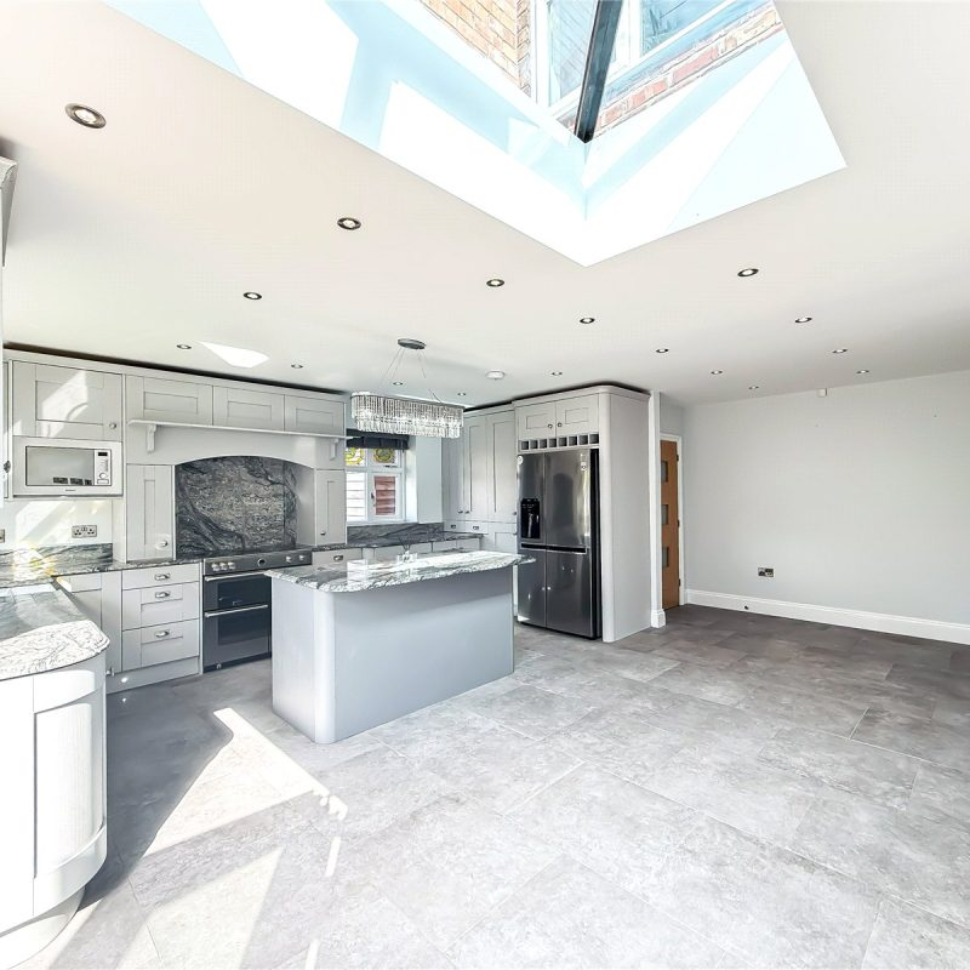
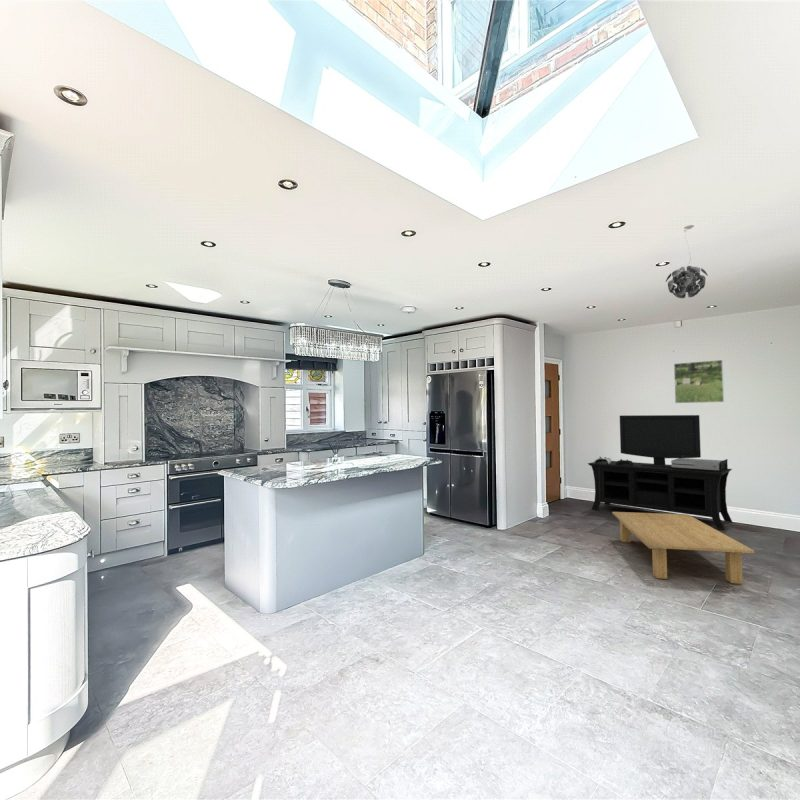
+ coffee table [611,511,755,585]
+ media console [587,414,733,530]
+ pendant light [665,224,709,299]
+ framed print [673,359,725,404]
